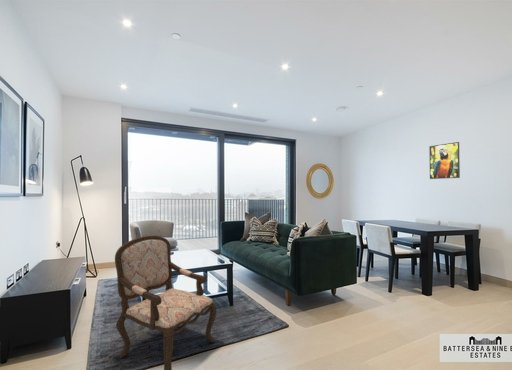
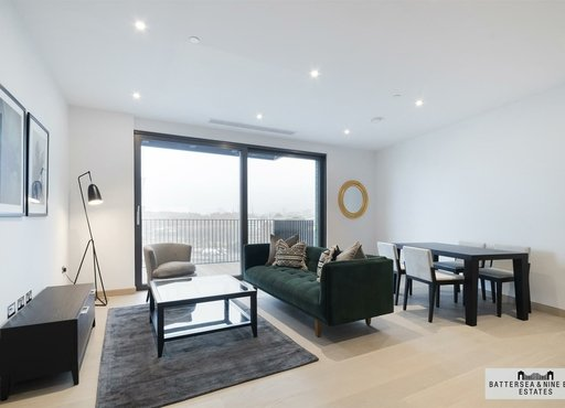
- armchair [114,235,217,370]
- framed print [428,141,461,180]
